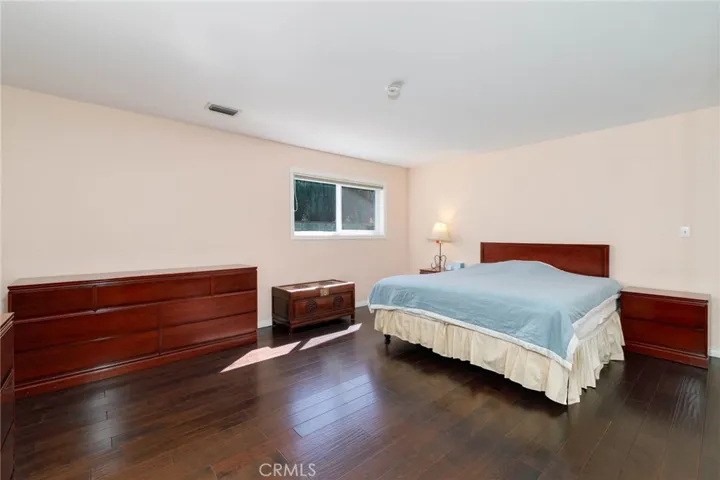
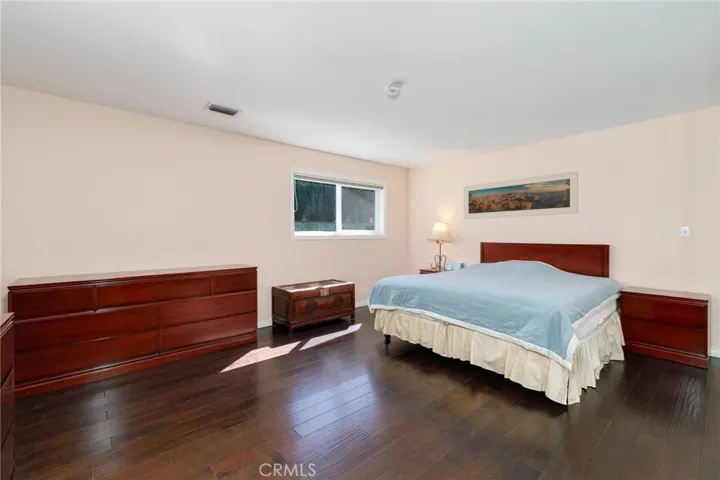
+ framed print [463,170,579,220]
